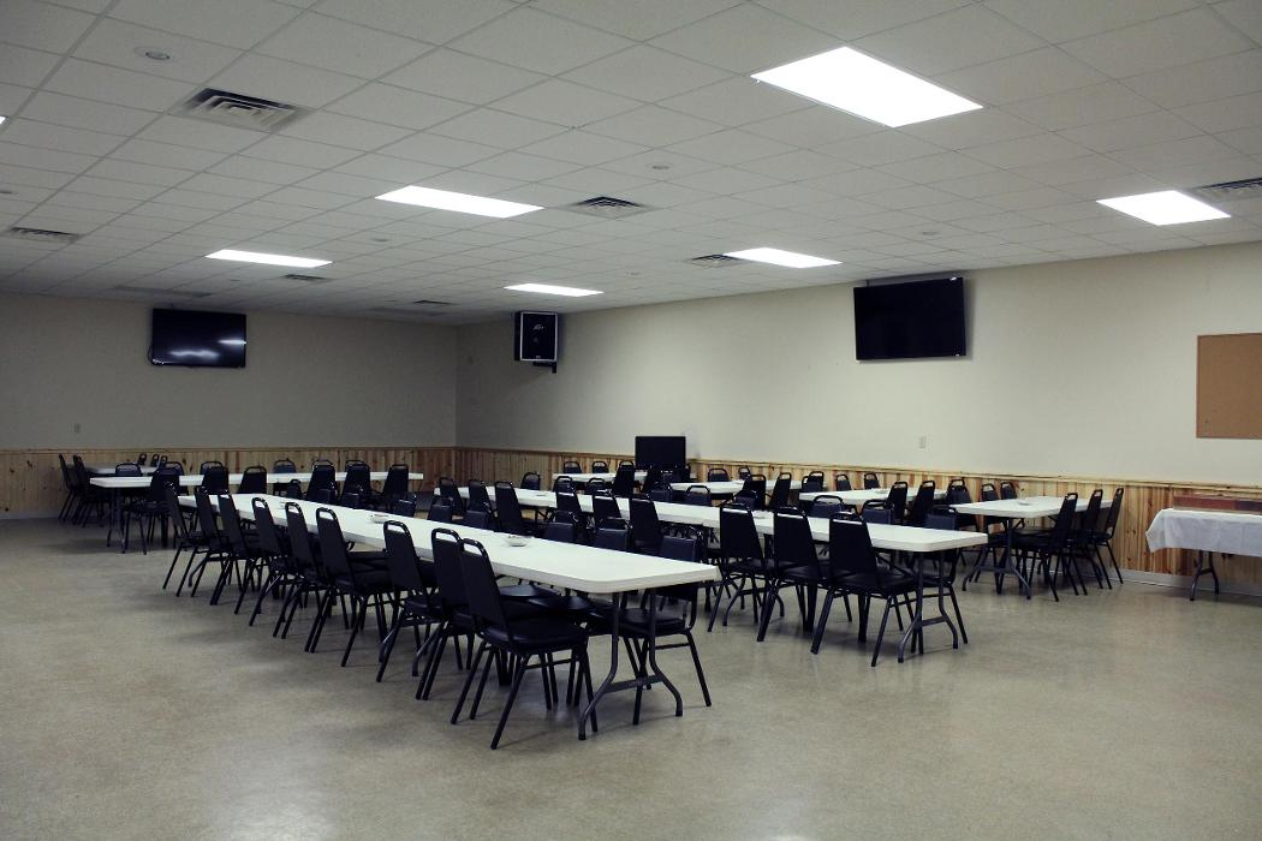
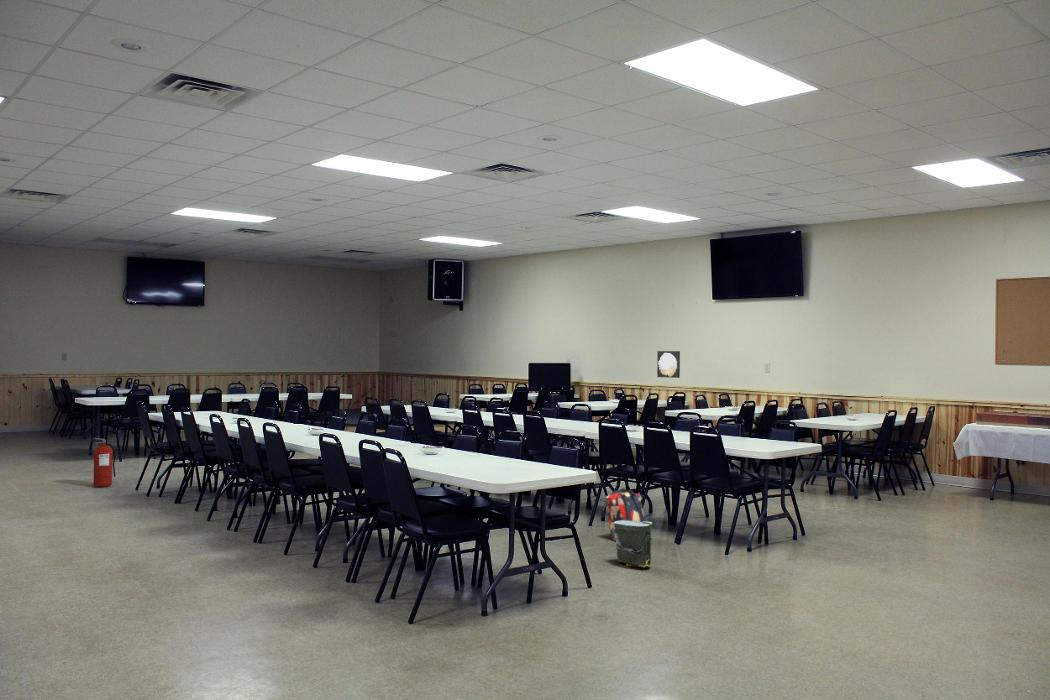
+ fire extinguisher [93,437,116,488]
+ wall art [656,350,681,379]
+ backpack [604,487,646,542]
+ bag [613,520,654,569]
